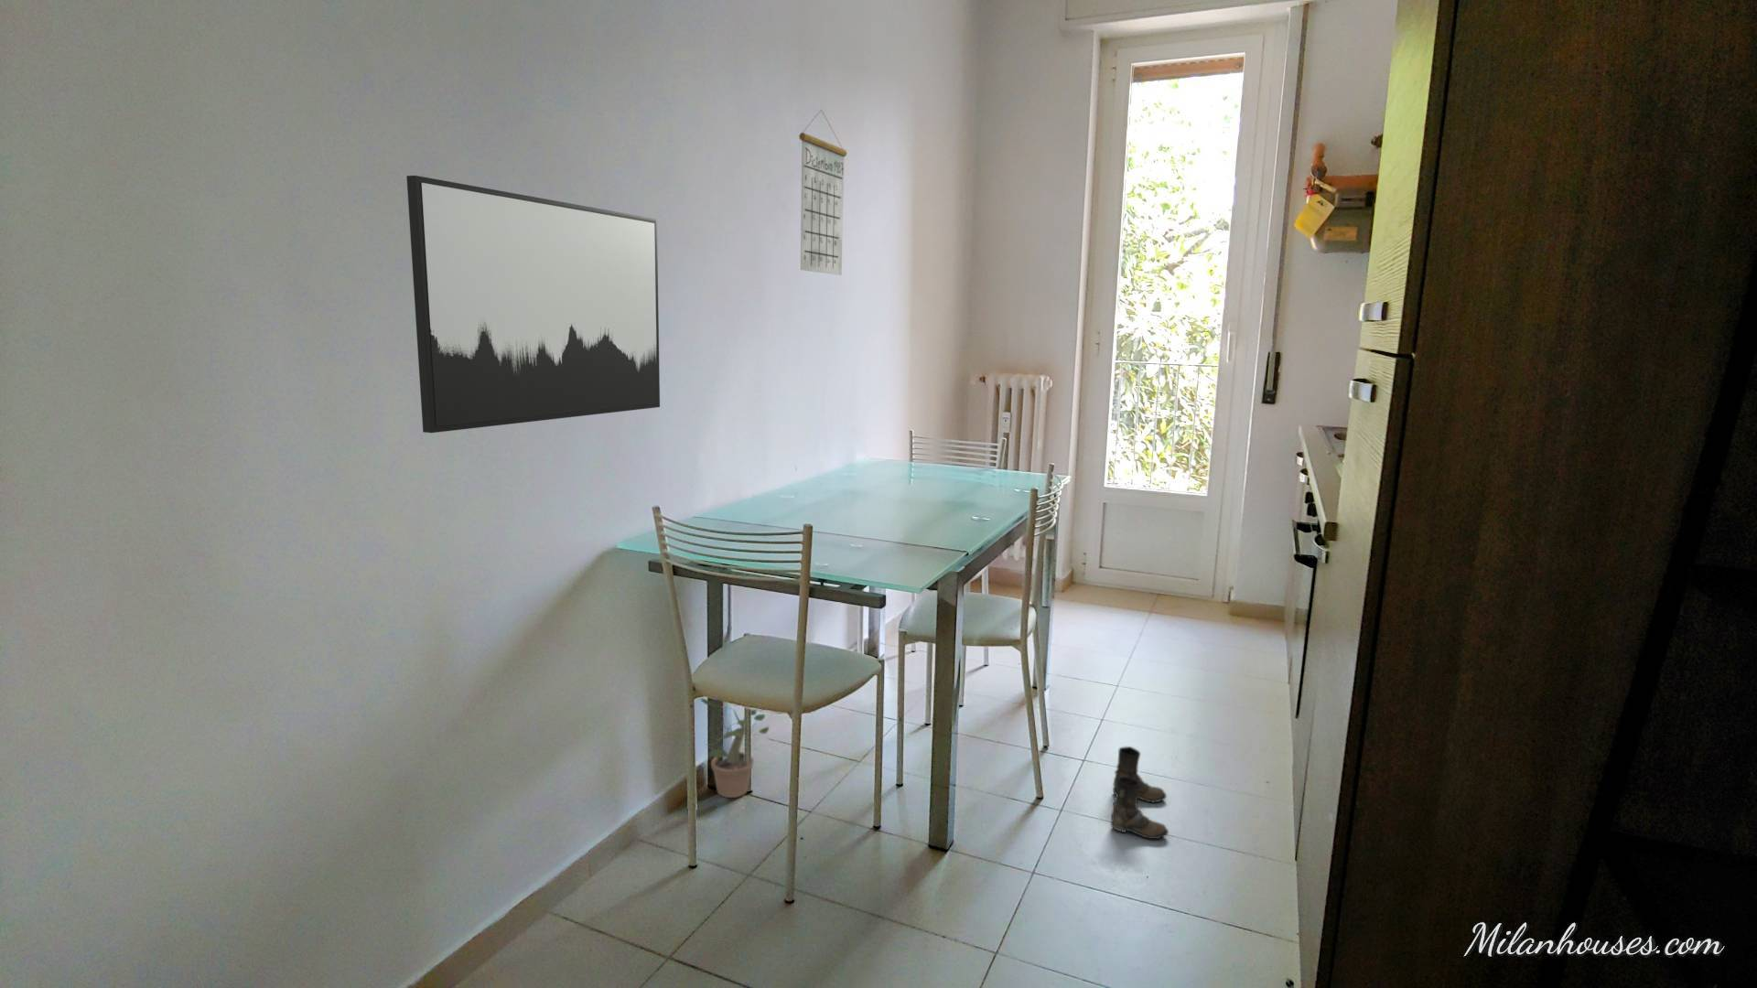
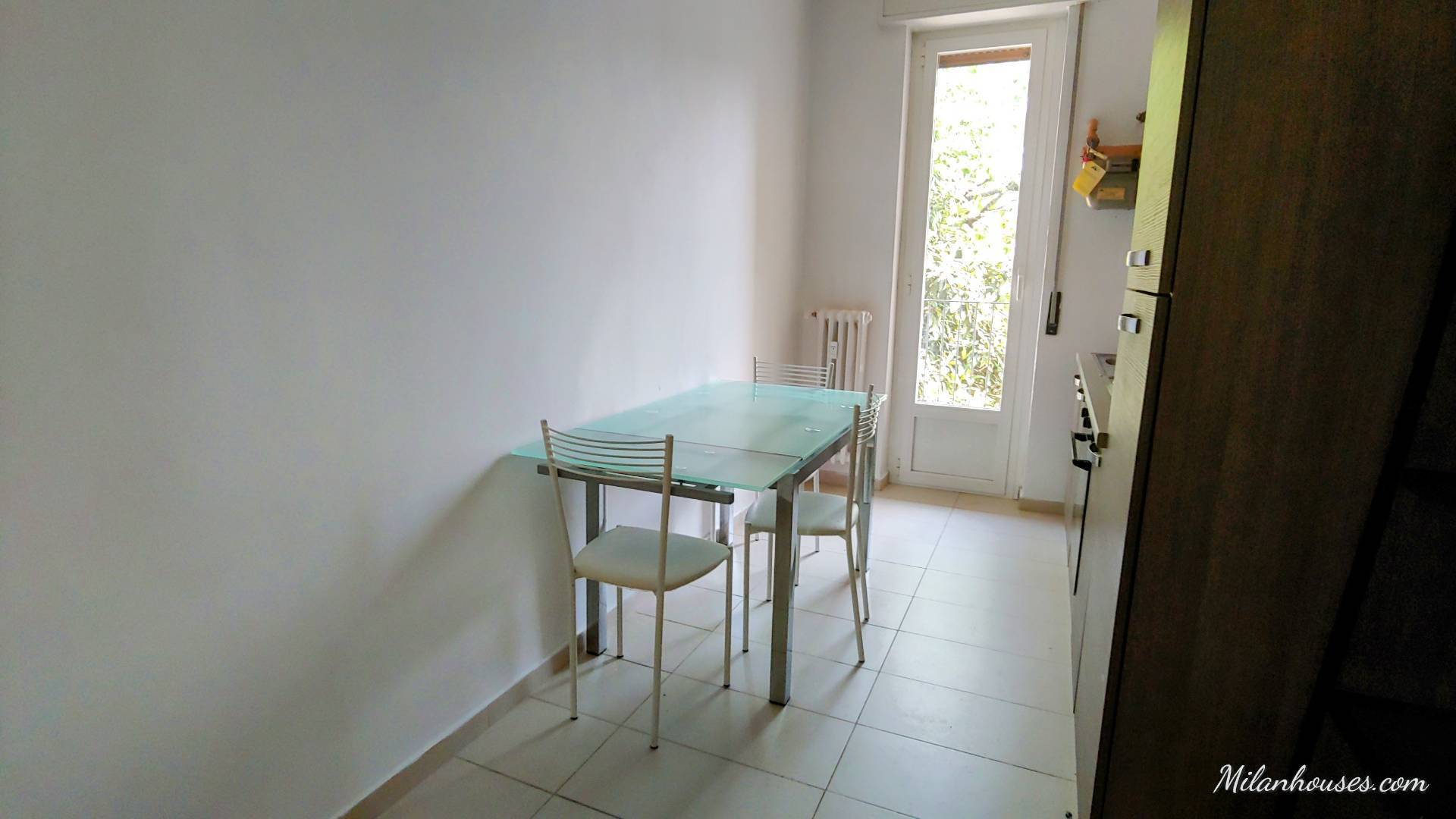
- calendar [798,109,848,276]
- boots [1110,746,1169,840]
- potted plant [699,698,771,799]
- wall art [407,175,661,433]
